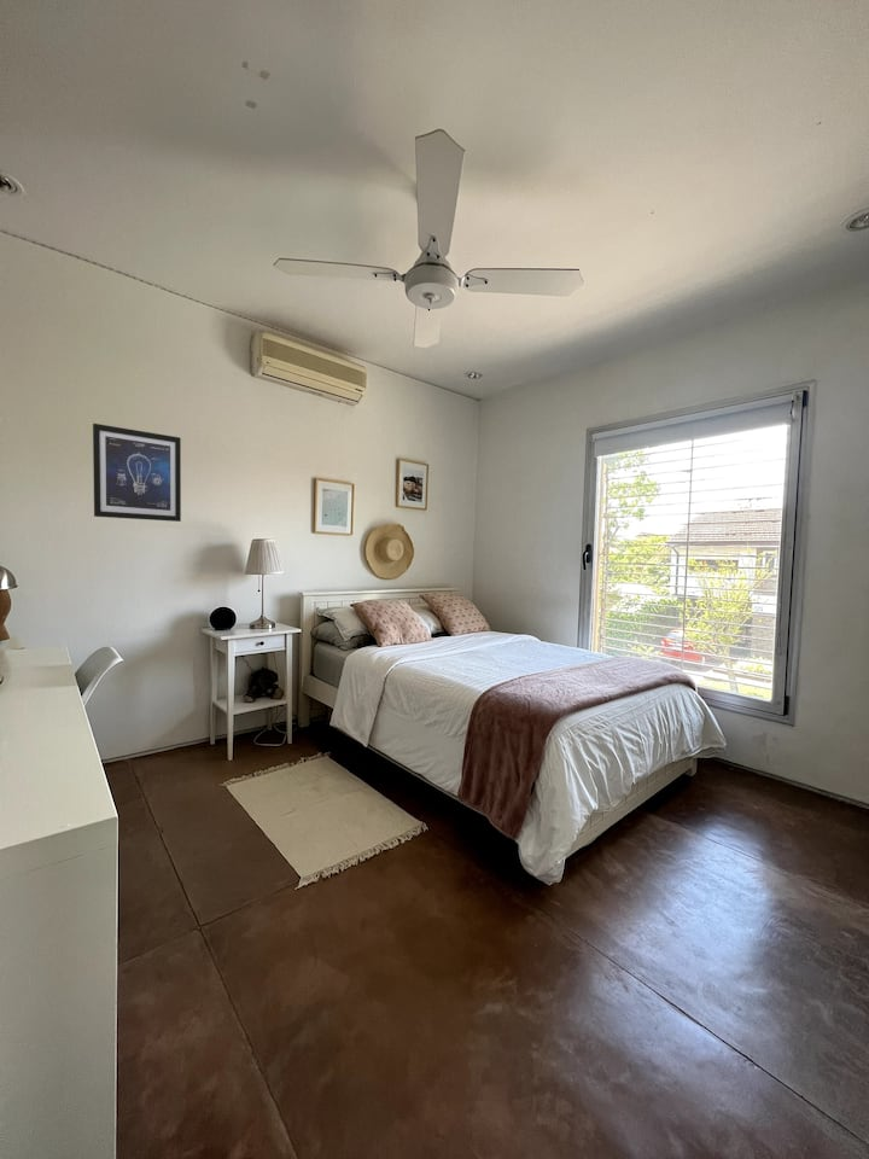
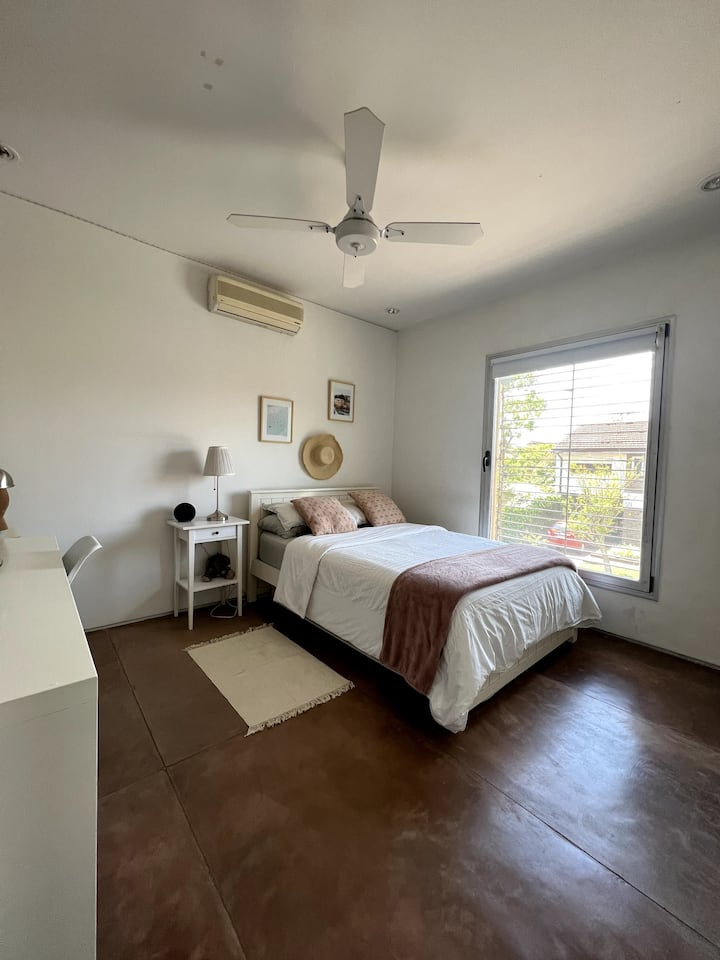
- wall art [92,423,182,523]
